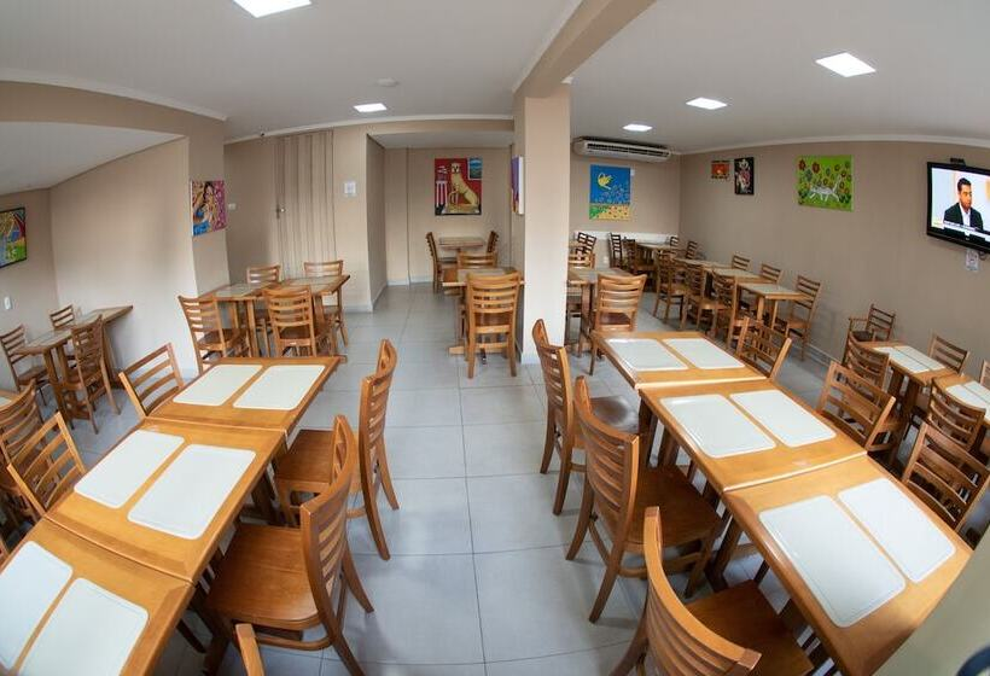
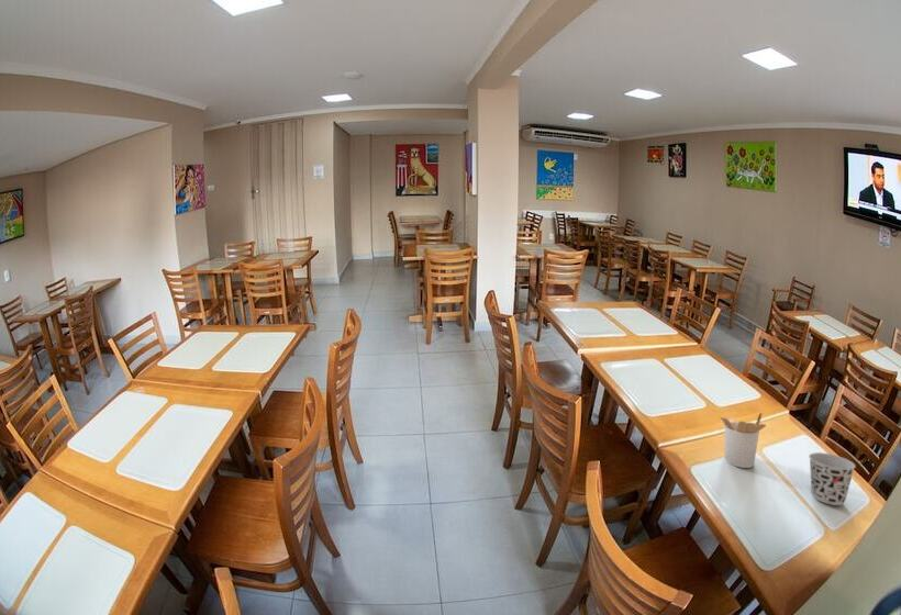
+ cup [808,451,857,506]
+ utensil holder [720,411,767,469]
